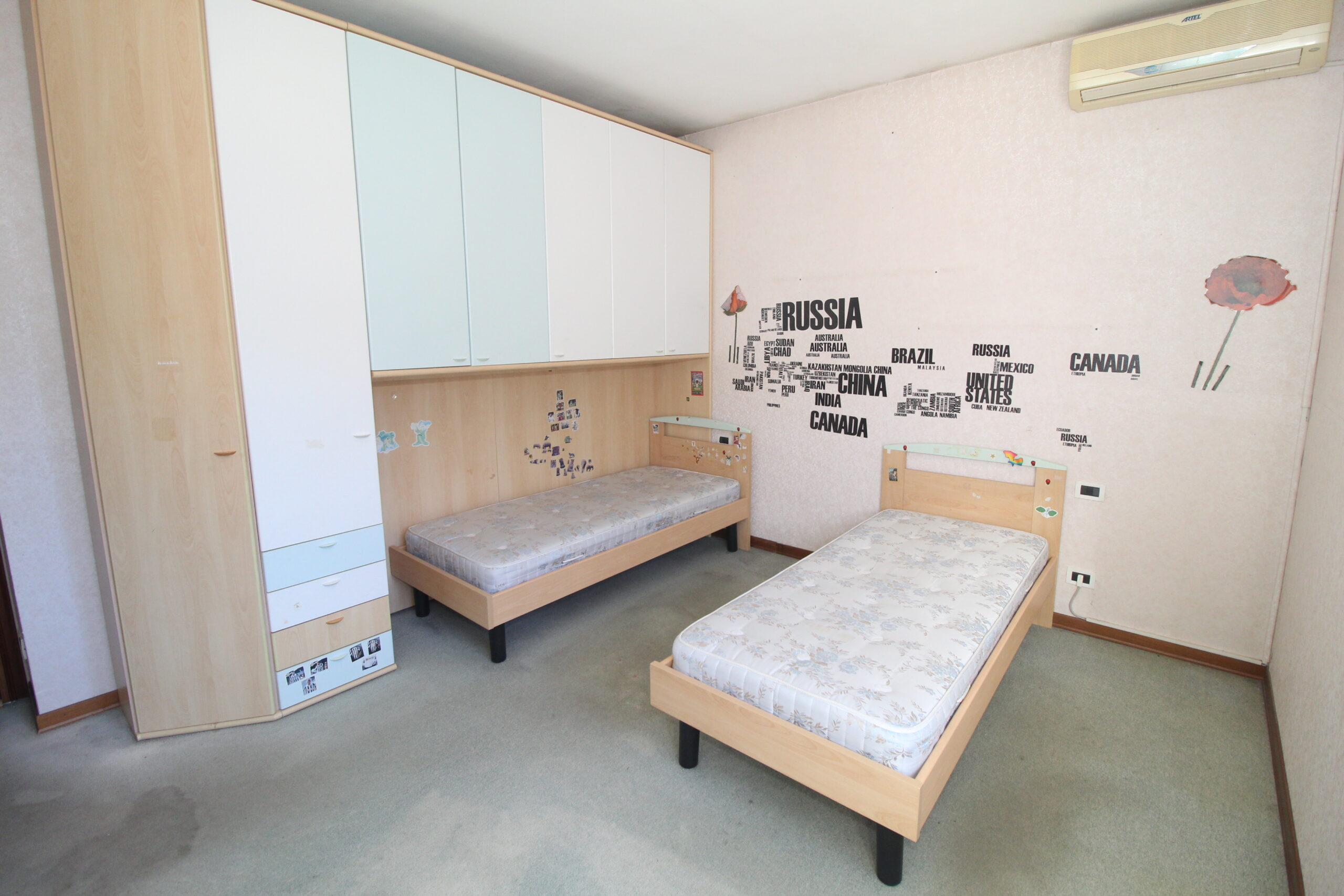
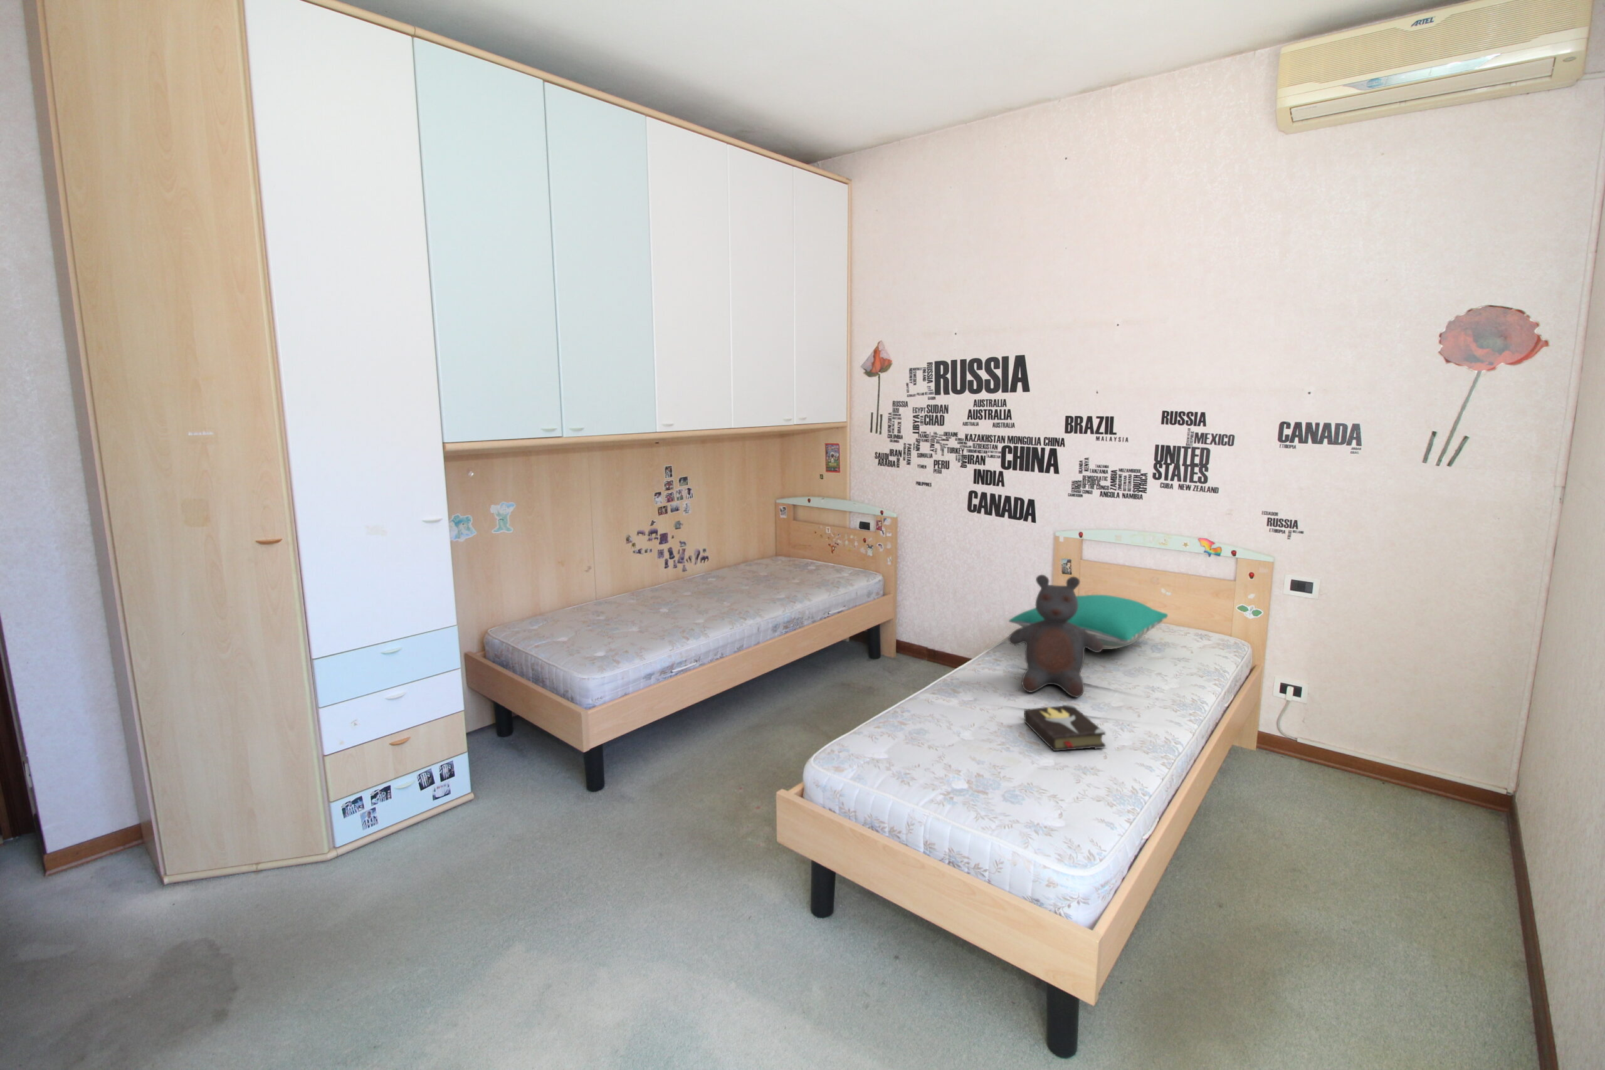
+ pillow [1008,595,1169,650]
+ teddy bear [1008,574,1103,699]
+ hardback book [1023,703,1106,751]
